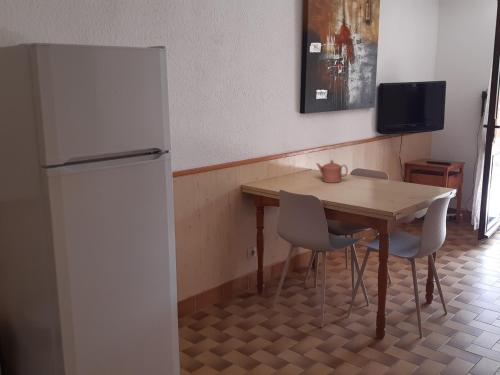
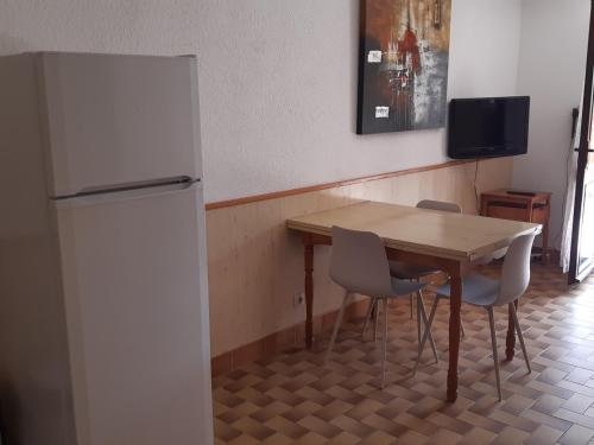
- teapot [315,159,349,184]
